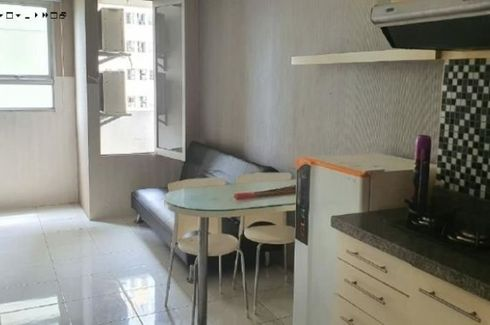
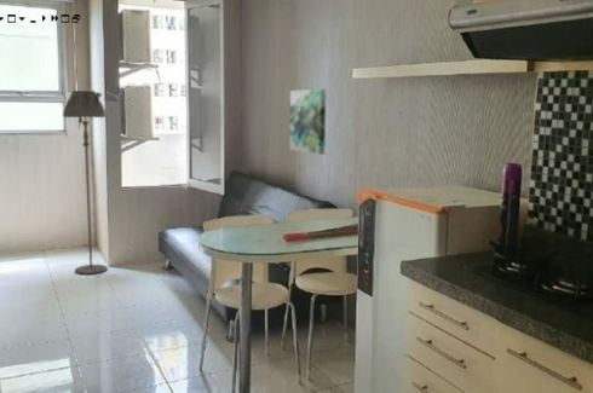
+ floor lamp [62,89,109,276]
+ wall art [288,87,327,156]
